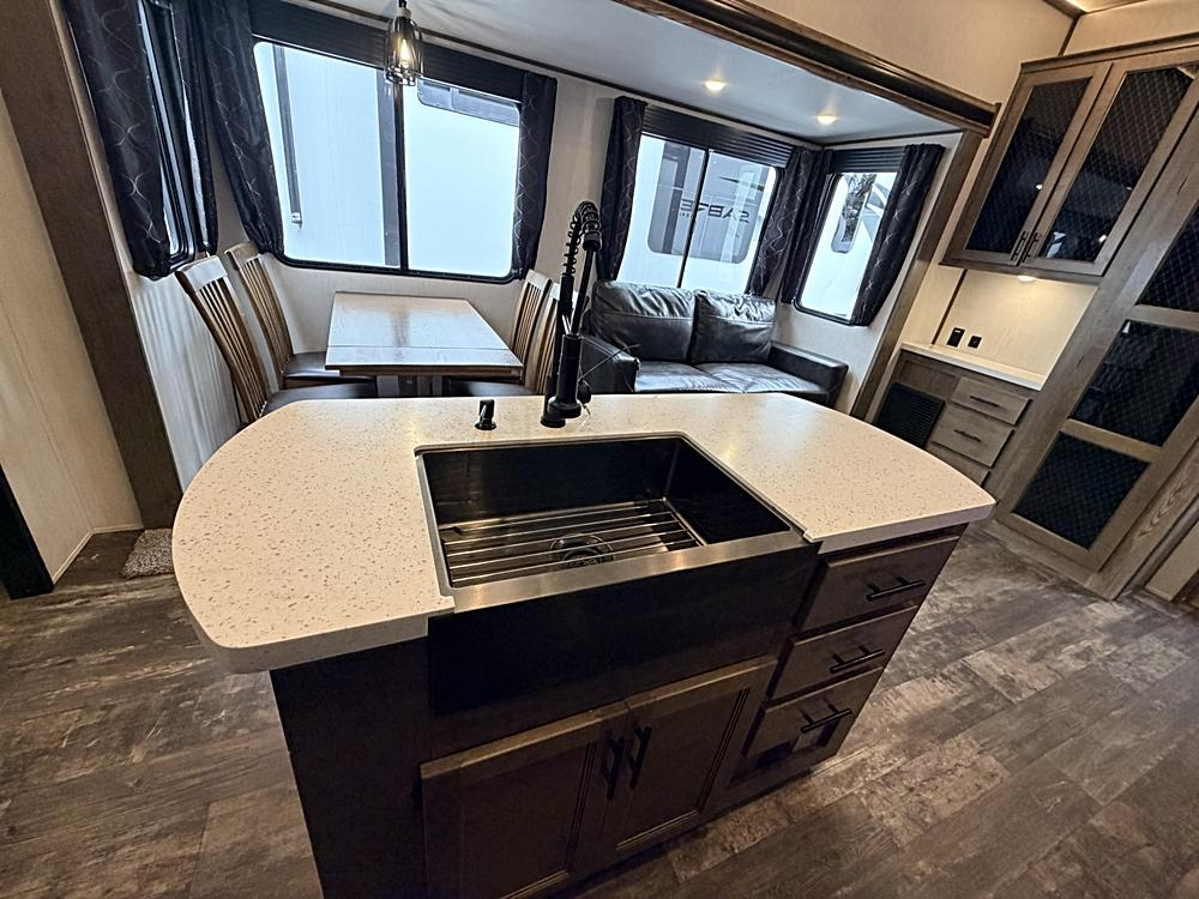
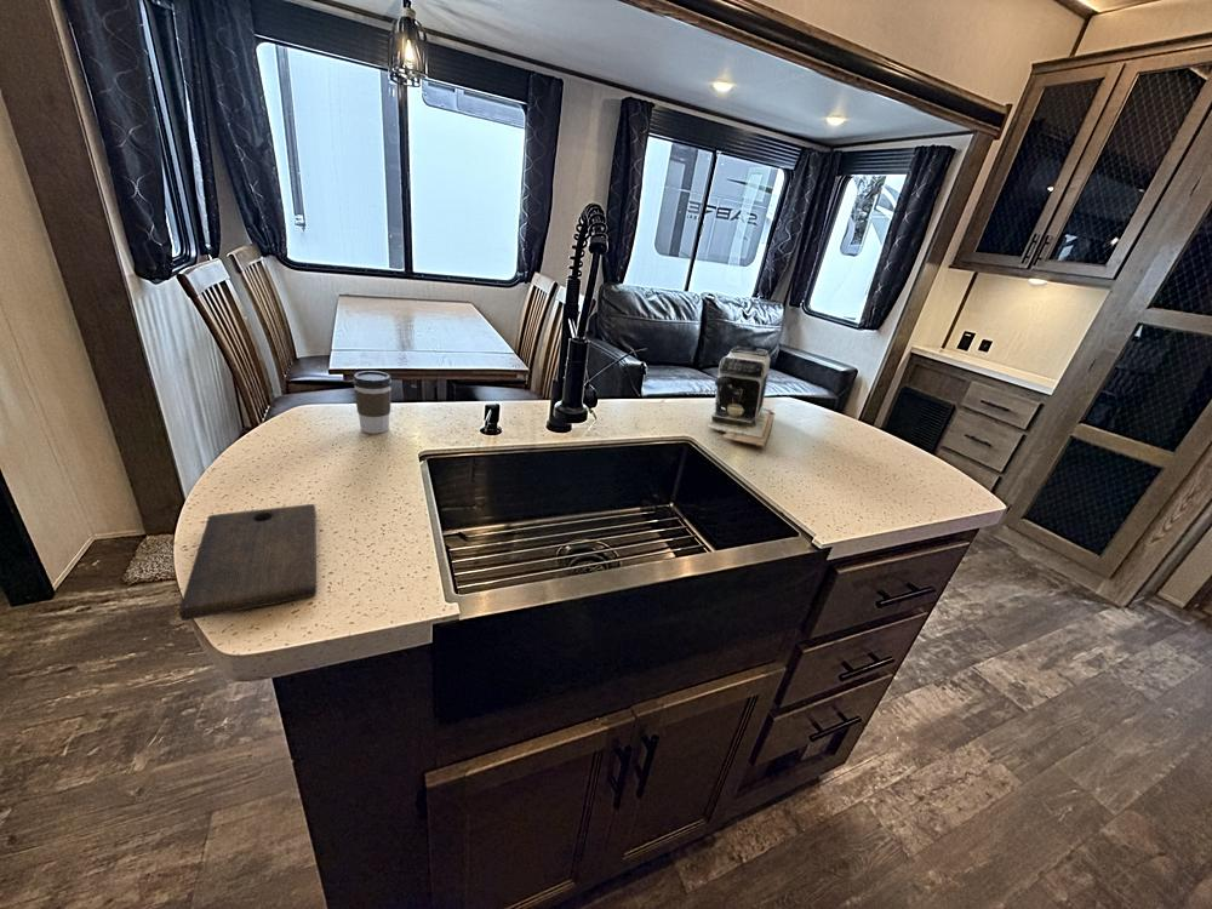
+ coffee maker [707,345,776,448]
+ cutting board [178,503,318,622]
+ coffee cup [351,370,394,435]
